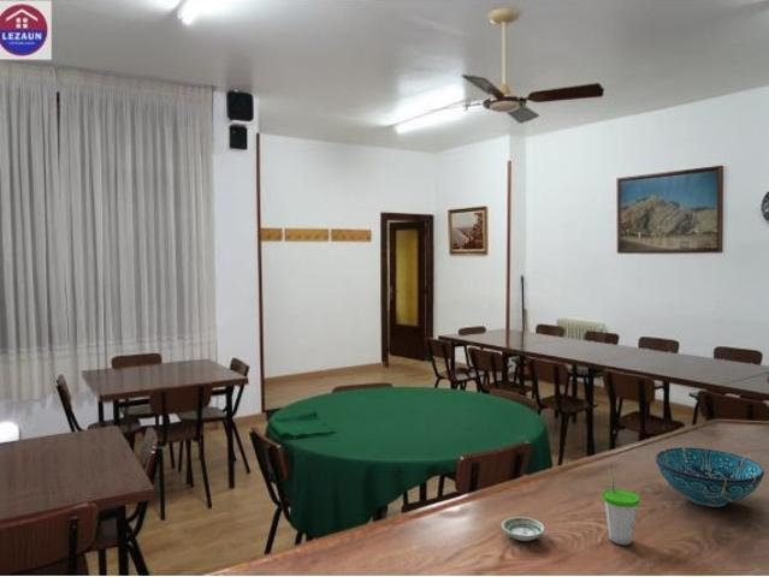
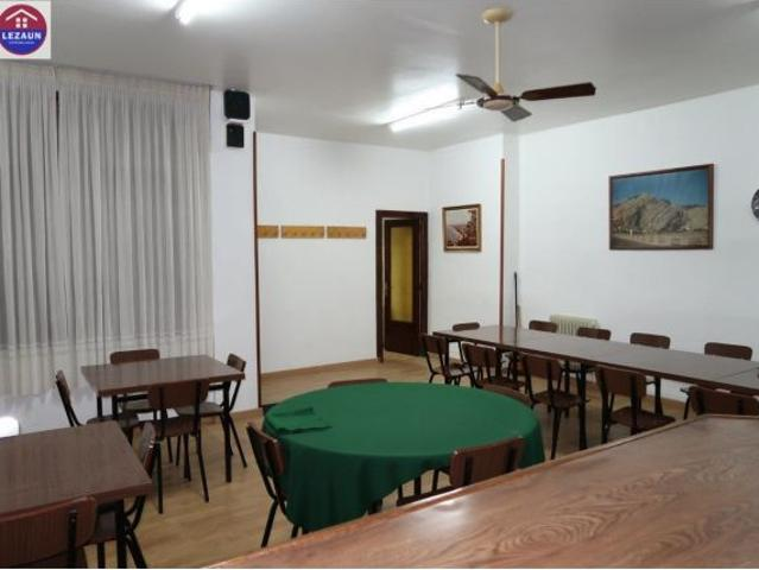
- cup [601,468,640,546]
- saucer [501,516,545,542]
- decorative bowl [655,446,765,507]
